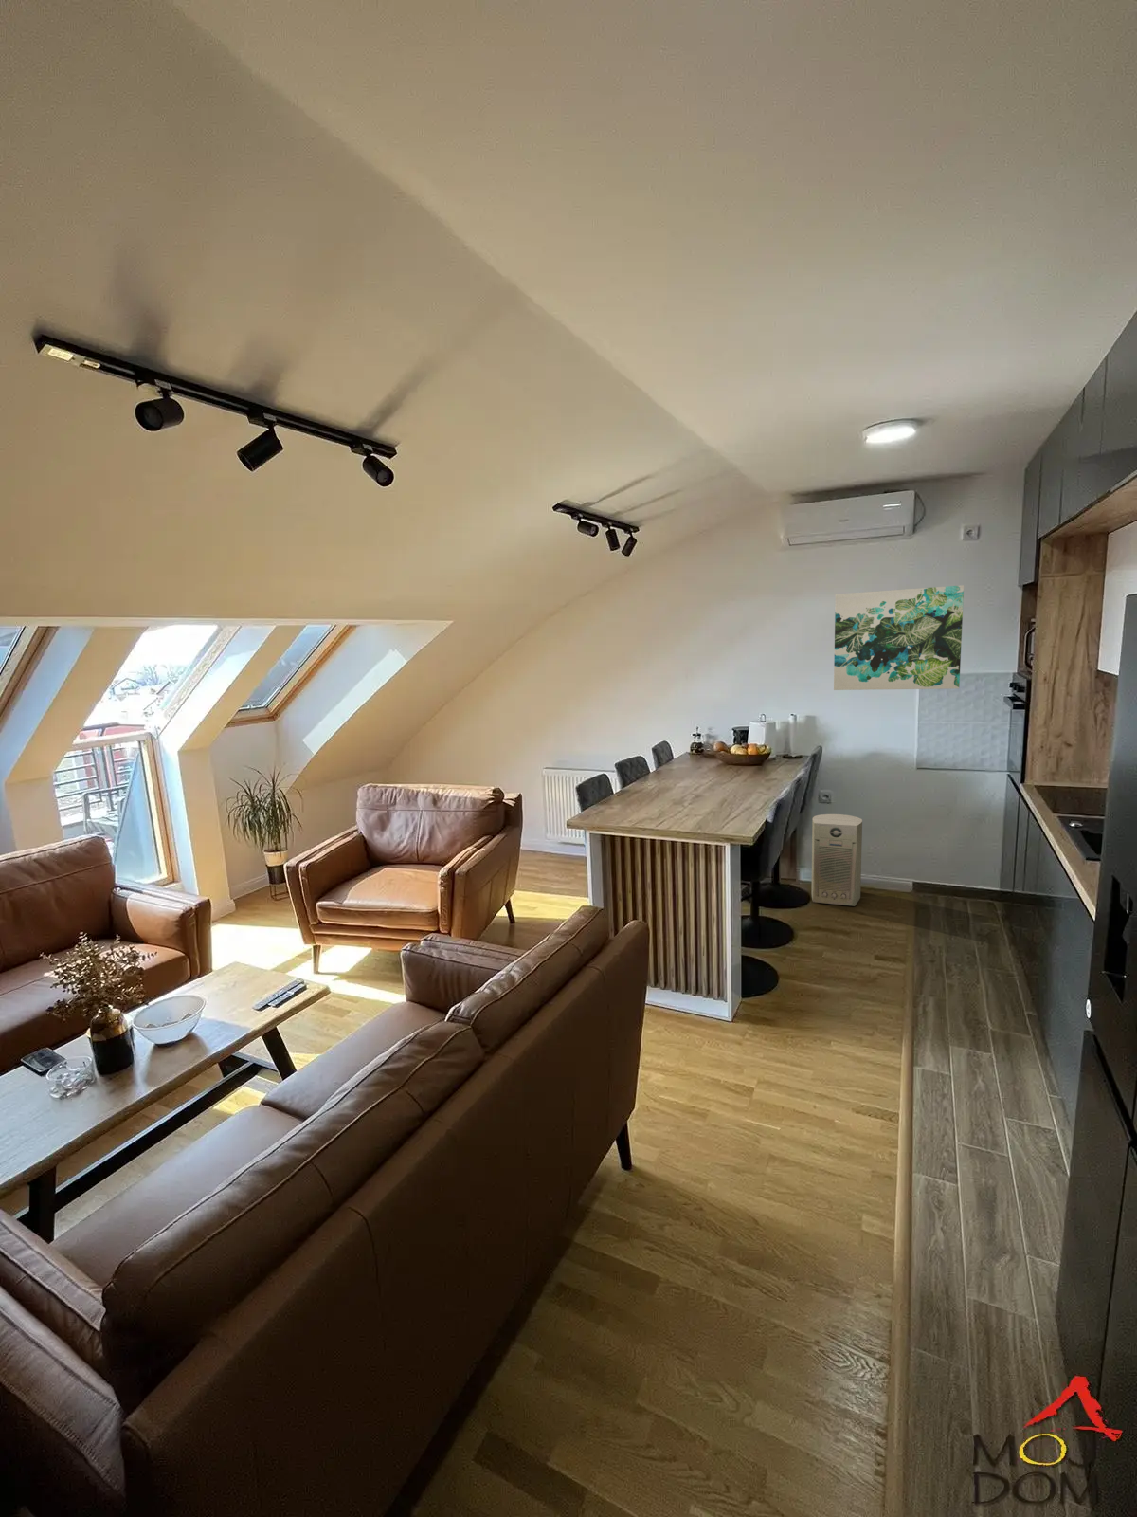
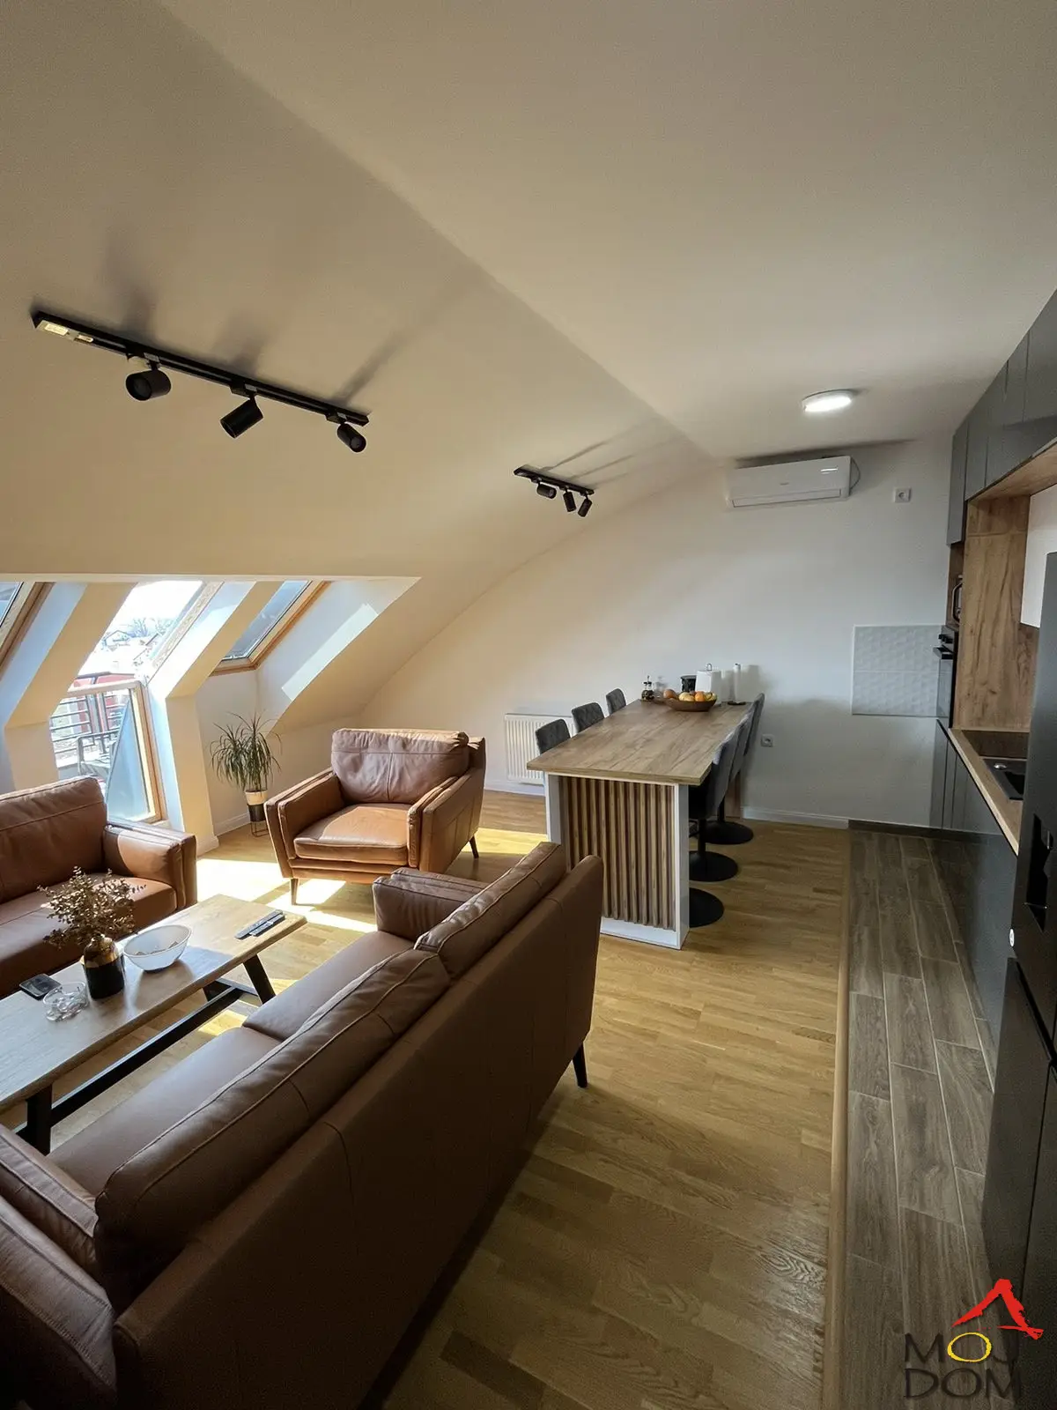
- wall art [832,584,965,692]
- fan [810,813,863,908]
